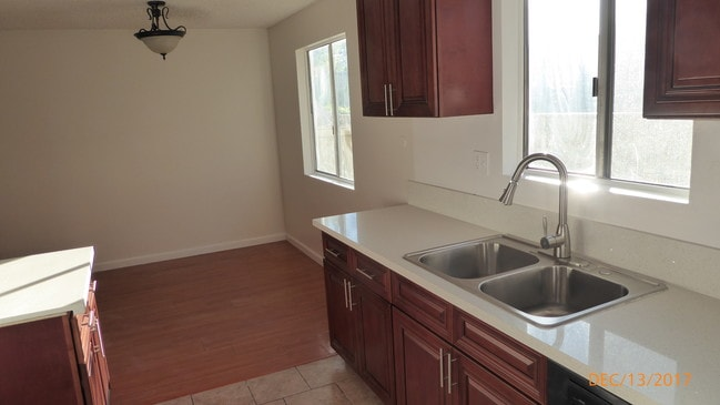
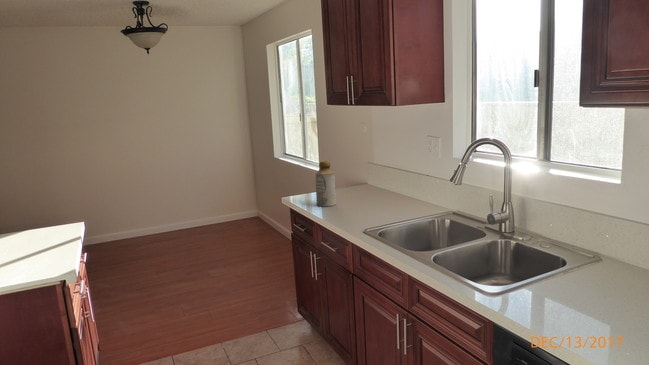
+ bottle [315,160,337,207]
